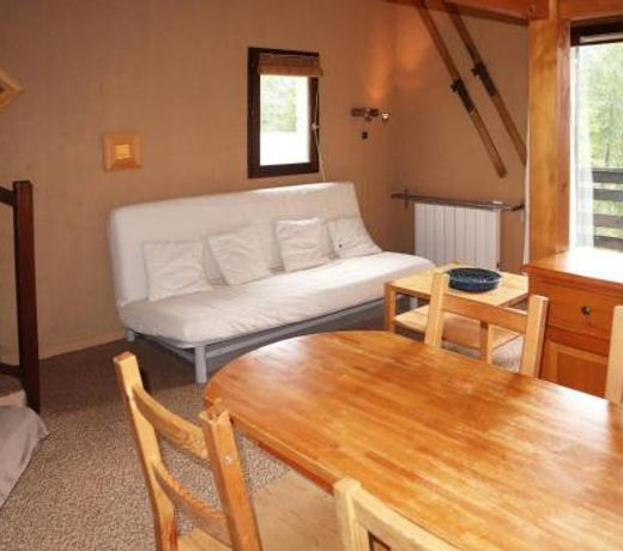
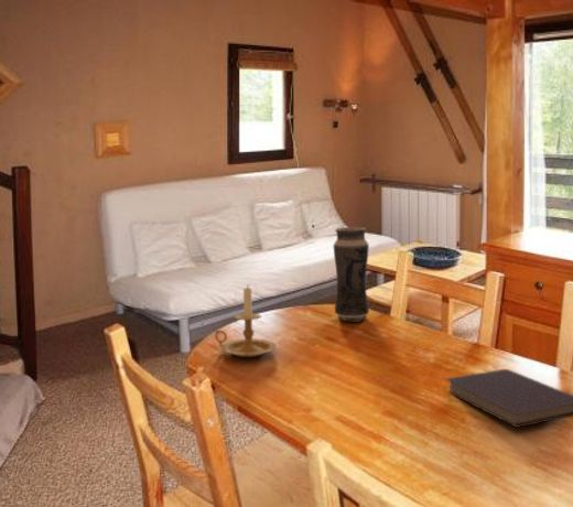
+ vase [332,226,370,322]
+ candle holder [214,284,278,358]
+ notebook [444,368,573,429]
